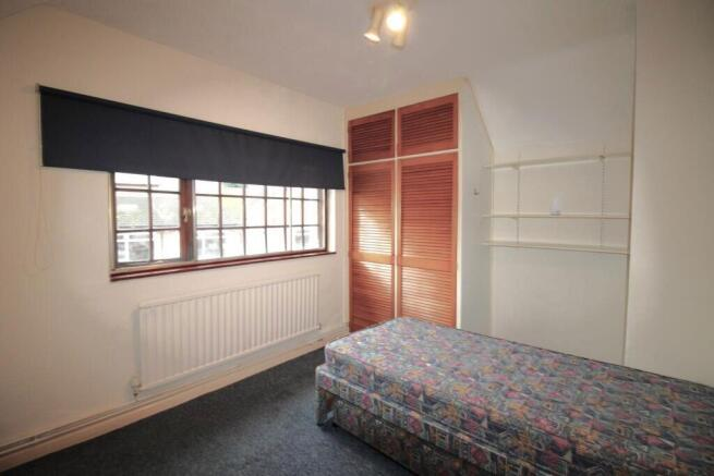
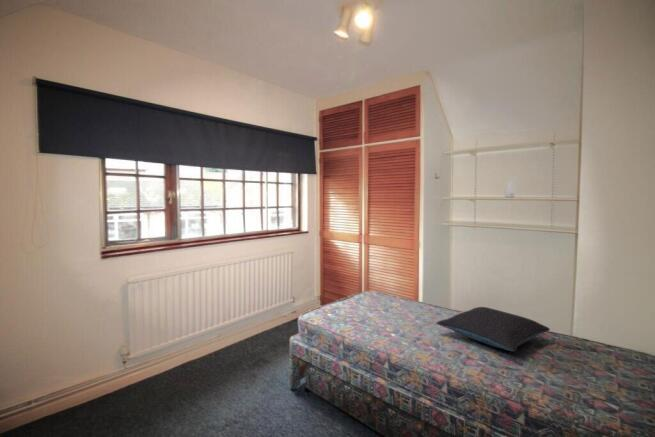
+ pillow [436,306,551,352]
